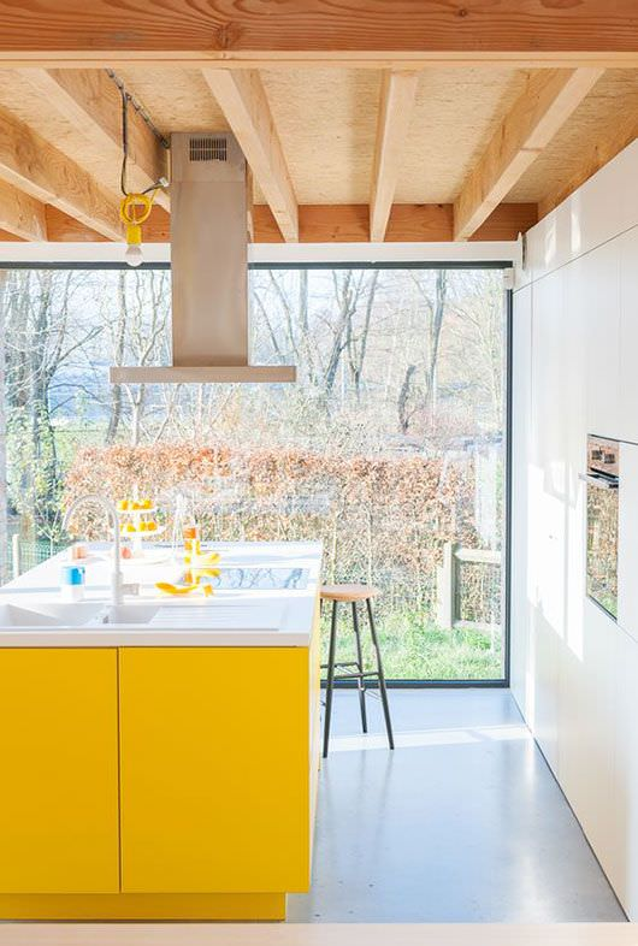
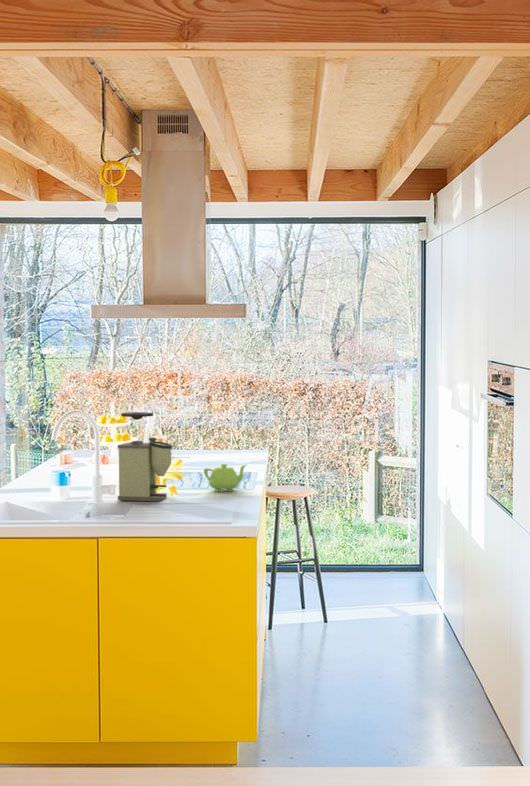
+ teapot [203,463,247,493]
+ coffee grinder [117,411,173,502]
